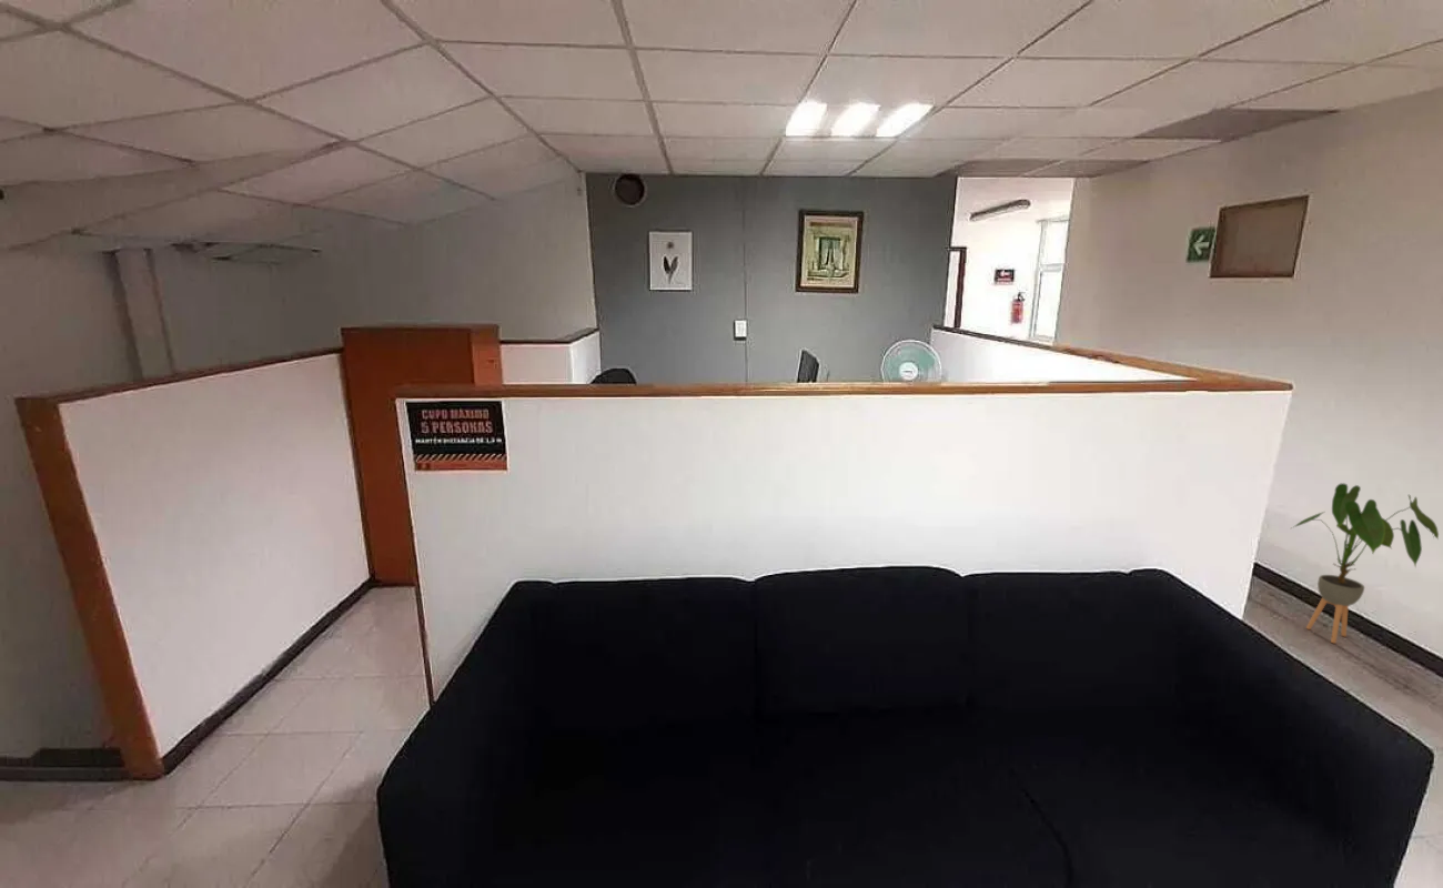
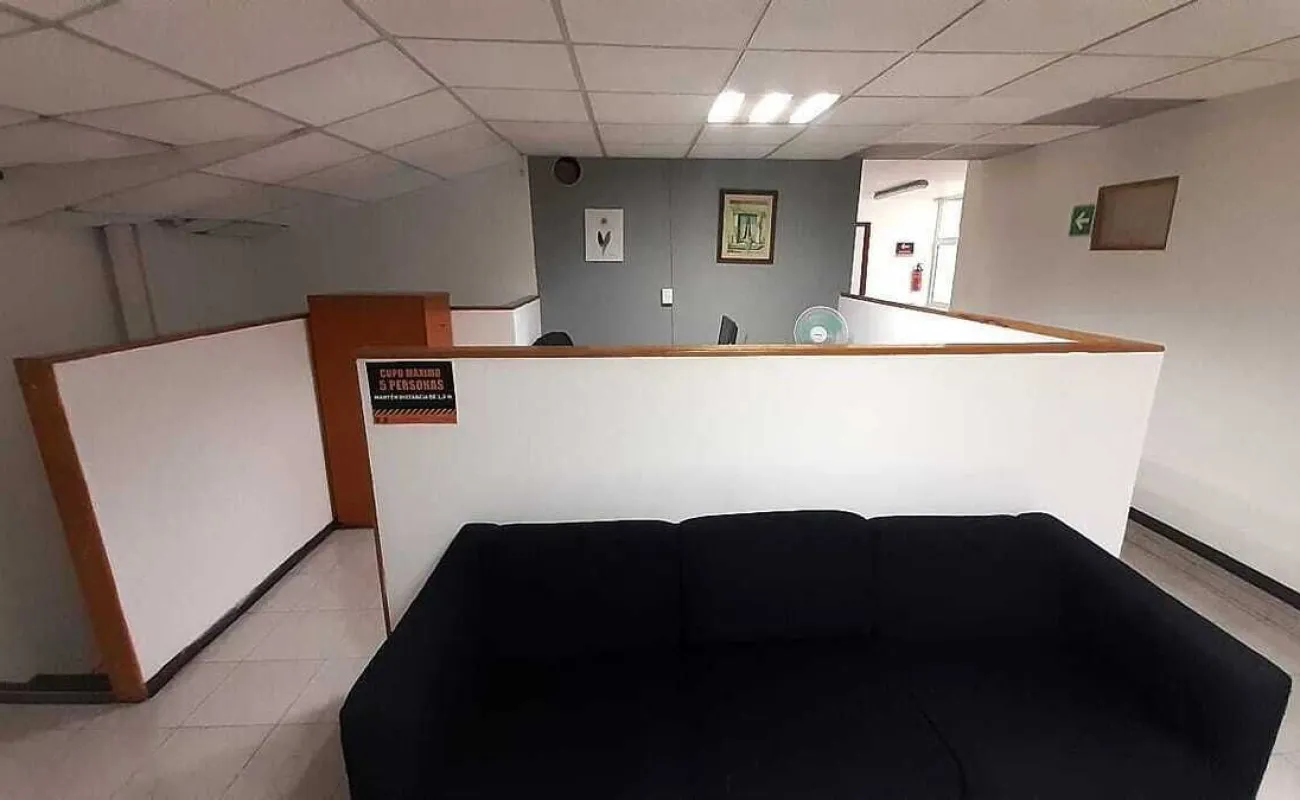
- house plant [1291,482,1440,645]
